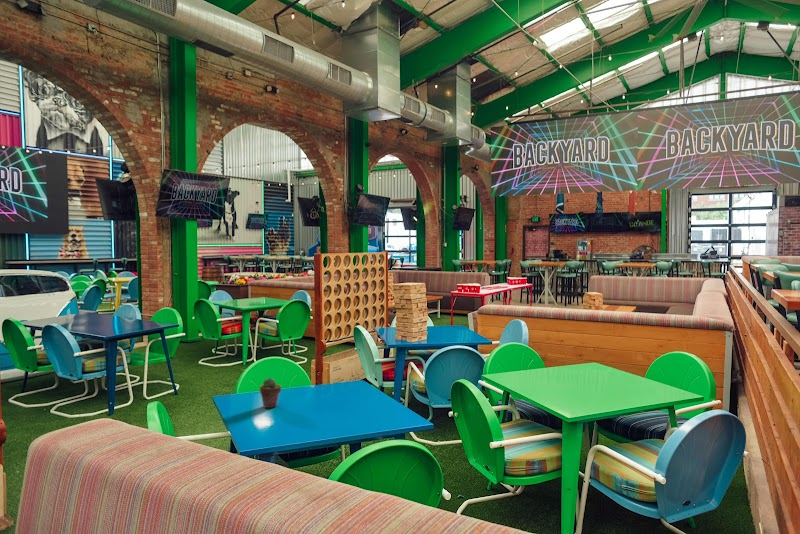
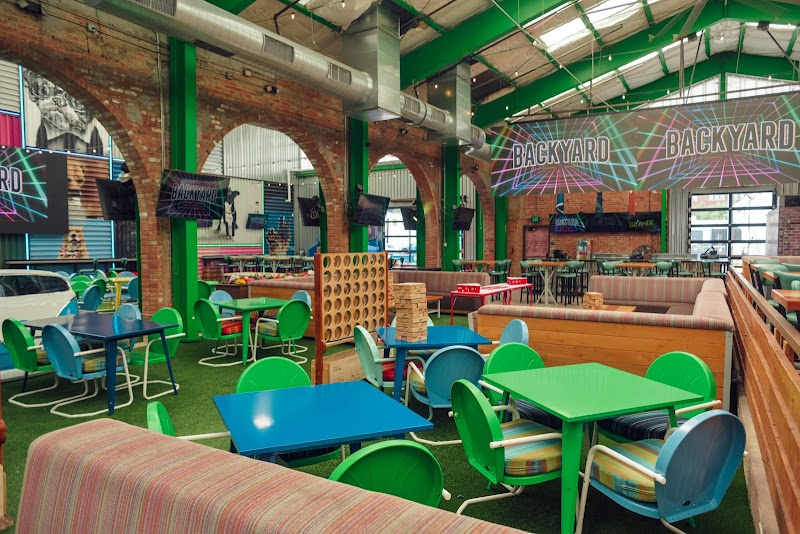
- potted succulent [259,377,283,409]
